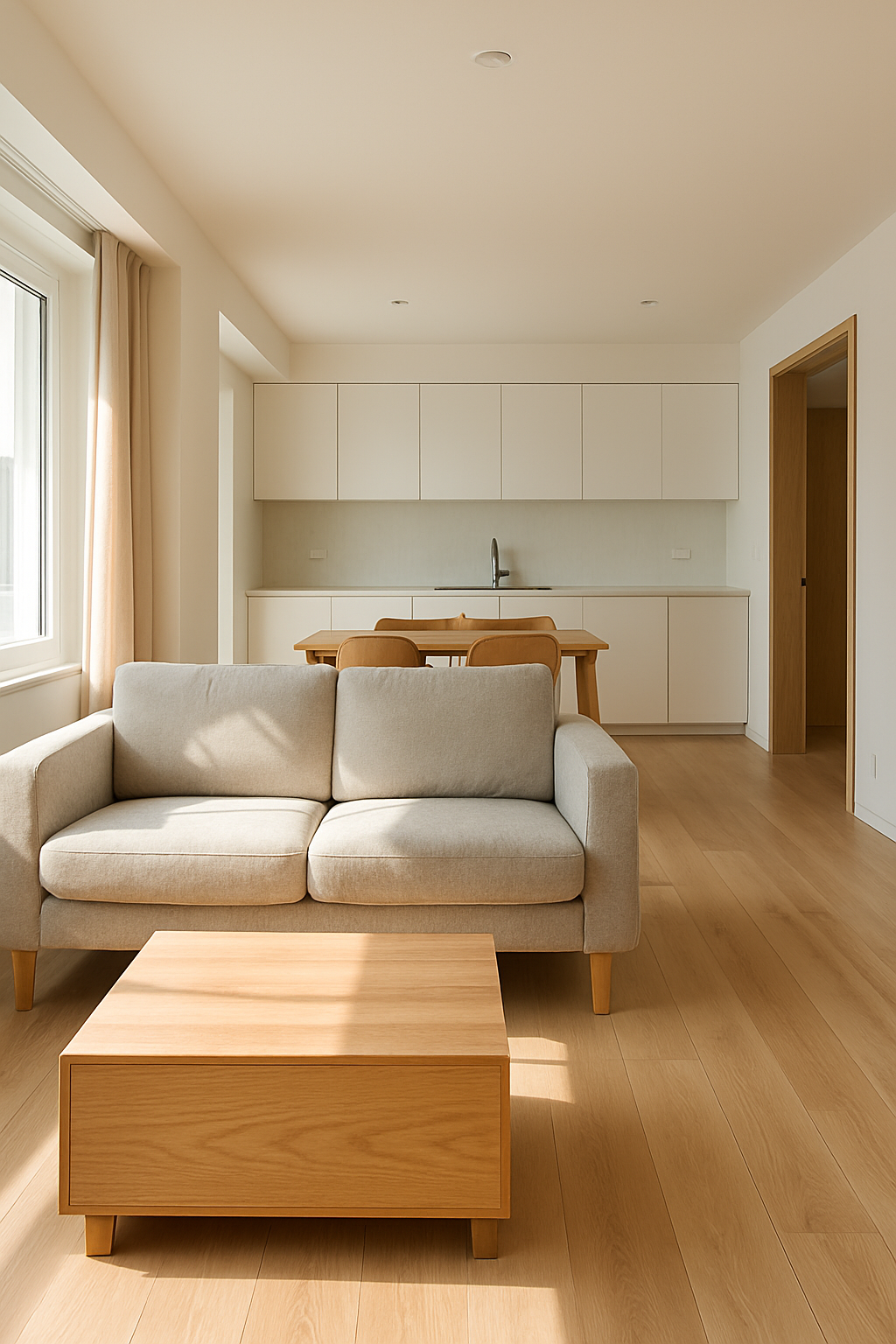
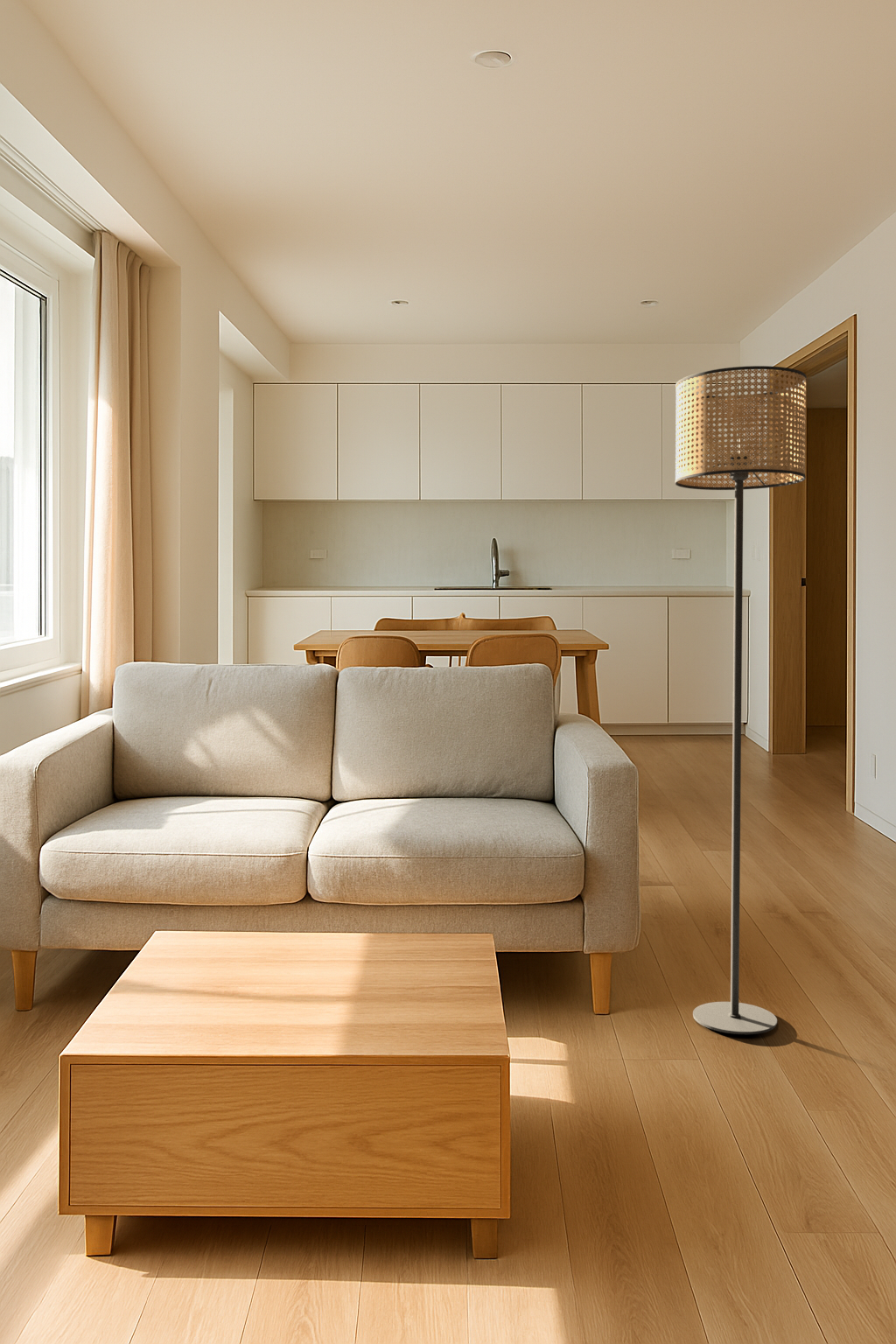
+ floor lamp [674,365,808,1035]
